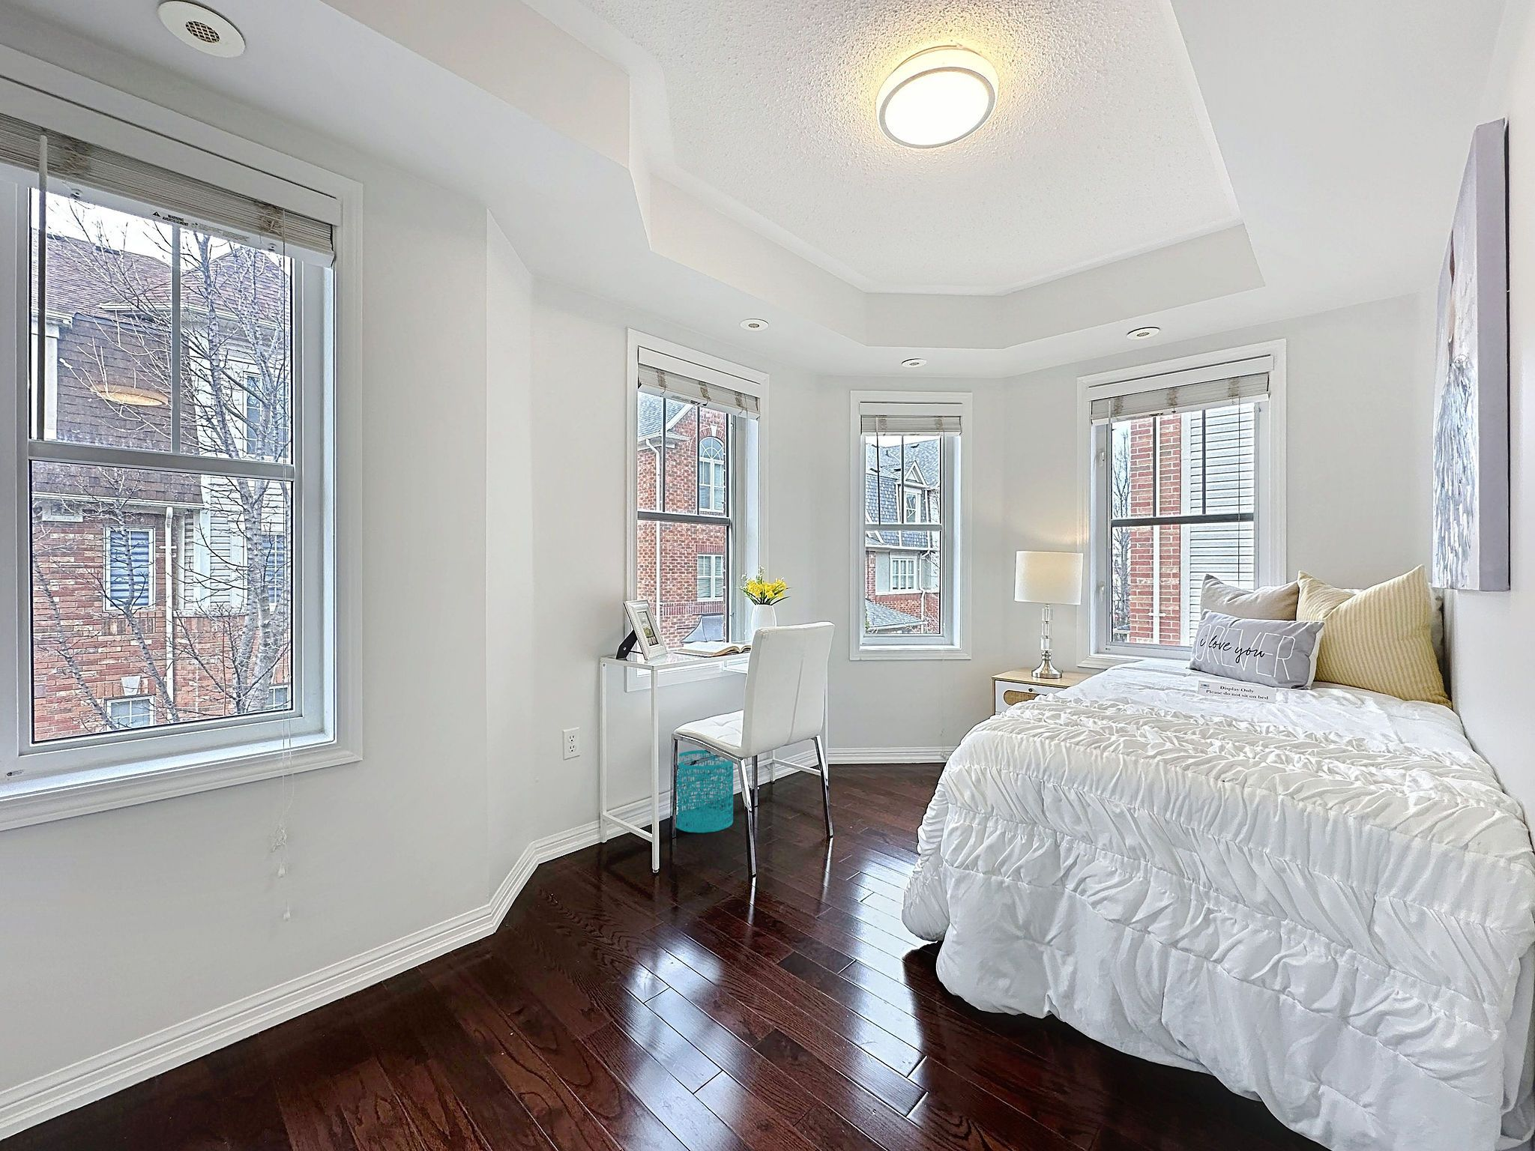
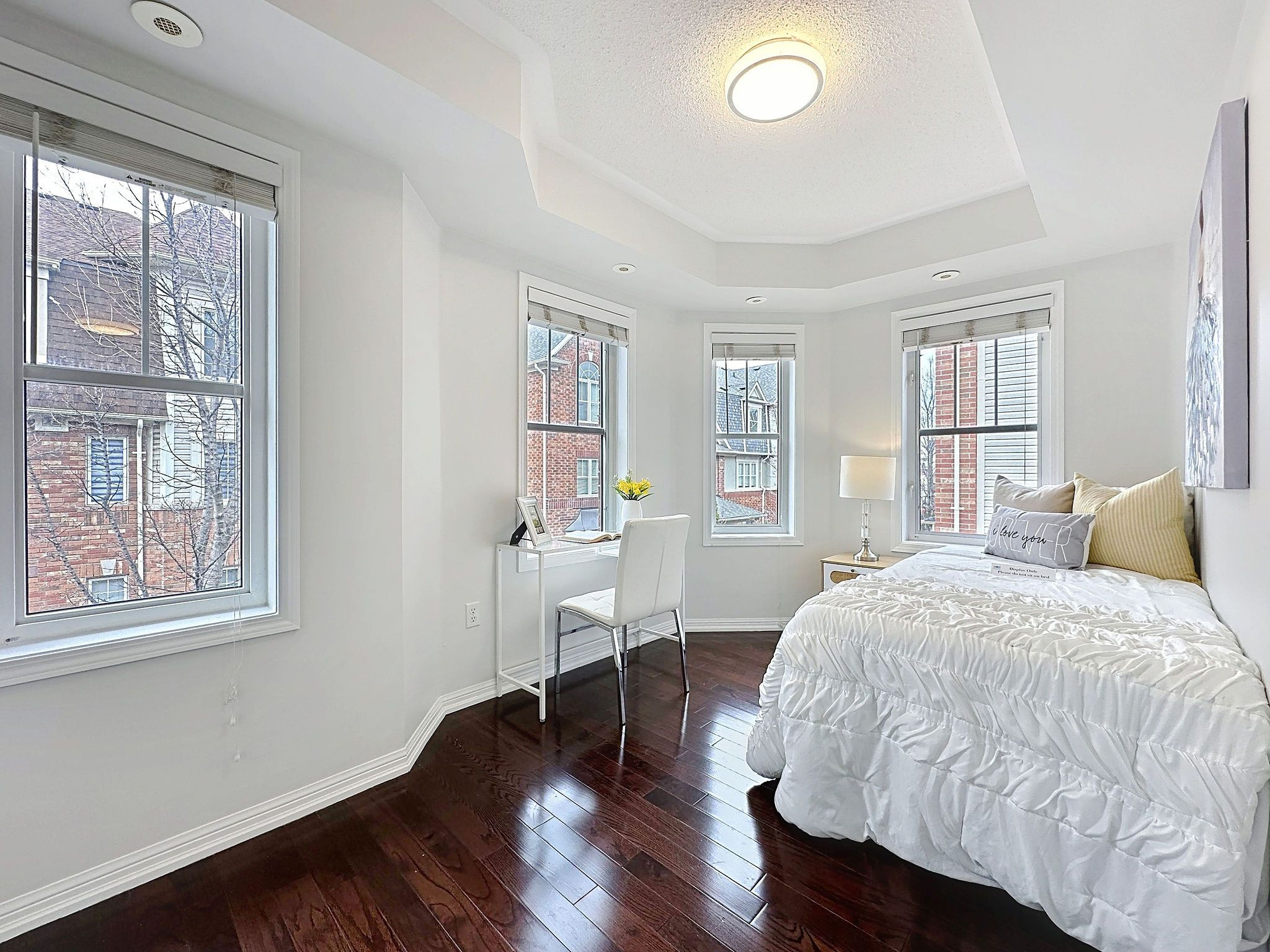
- wastebasket [676,750,734,833]
